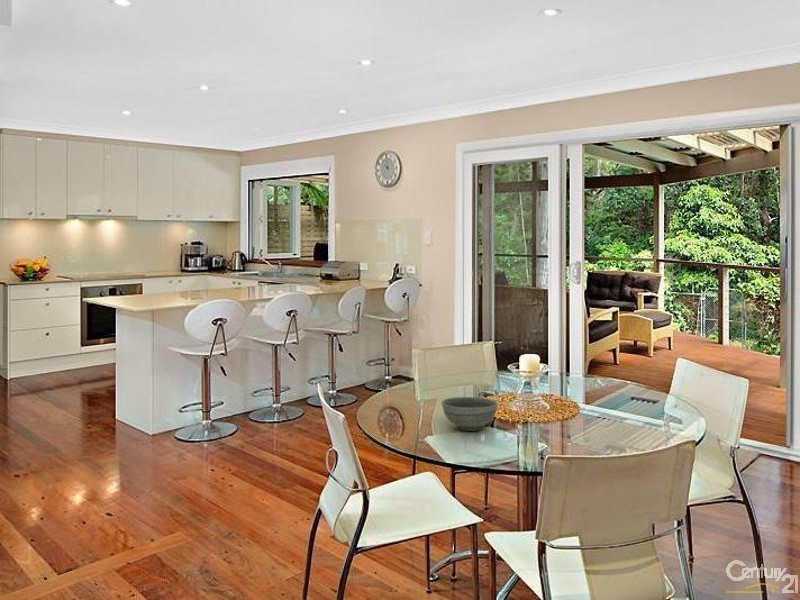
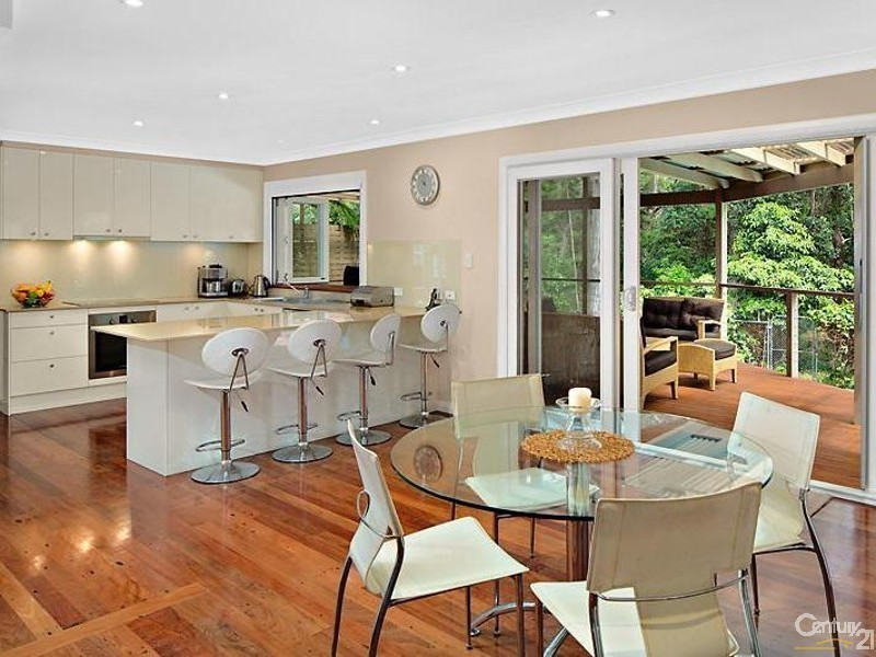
- bowl [440,396,499,432]
